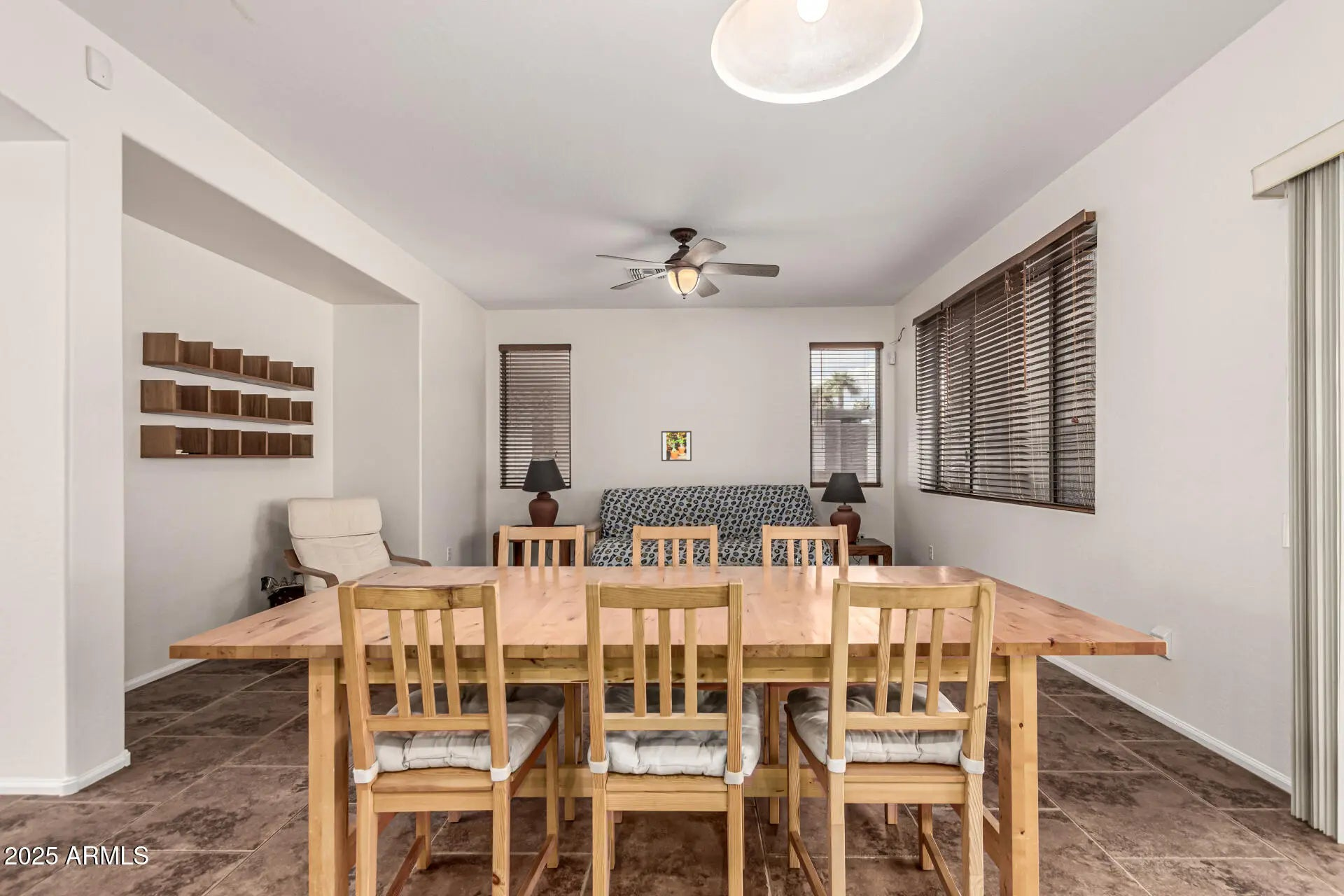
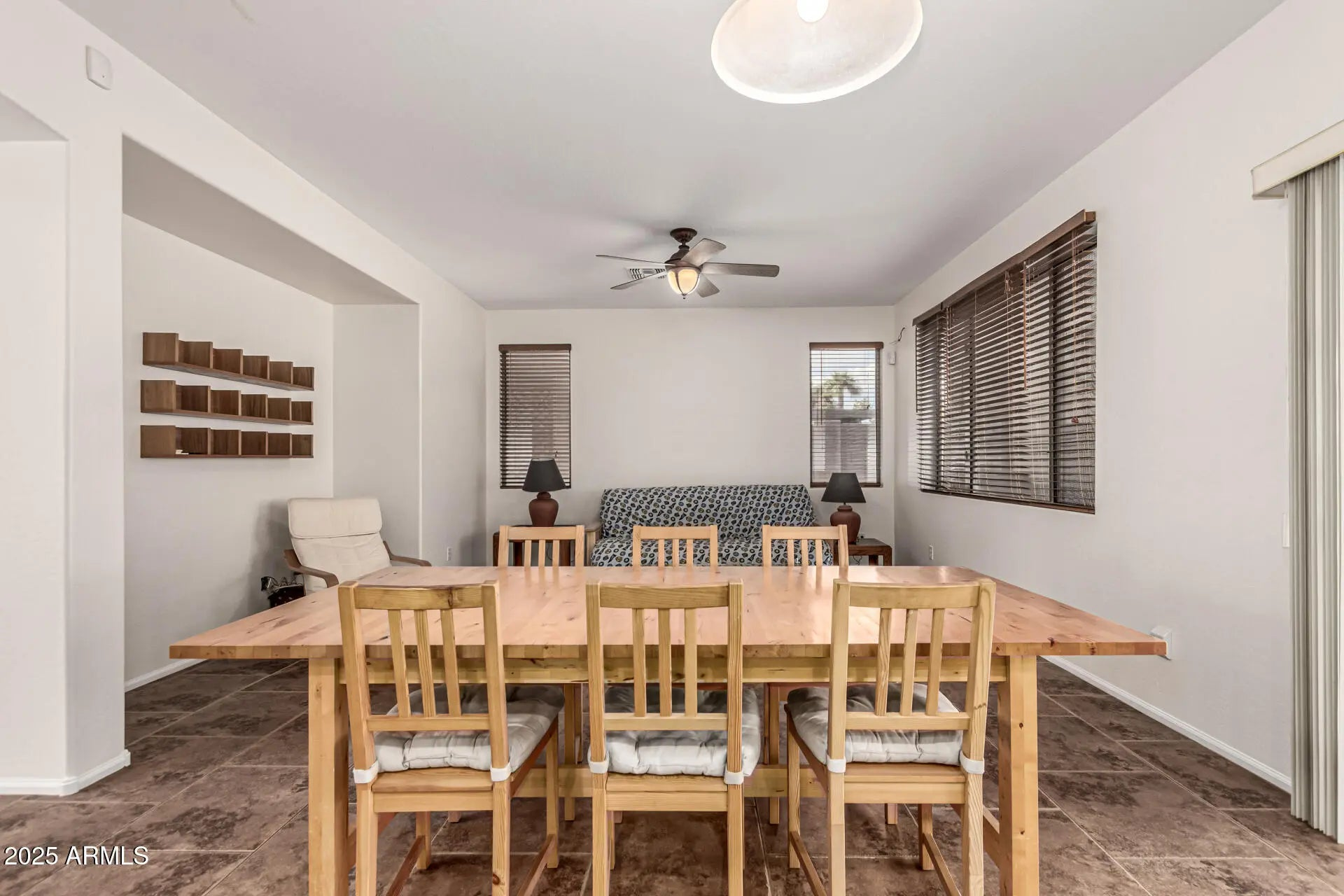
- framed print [661,430,692,462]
